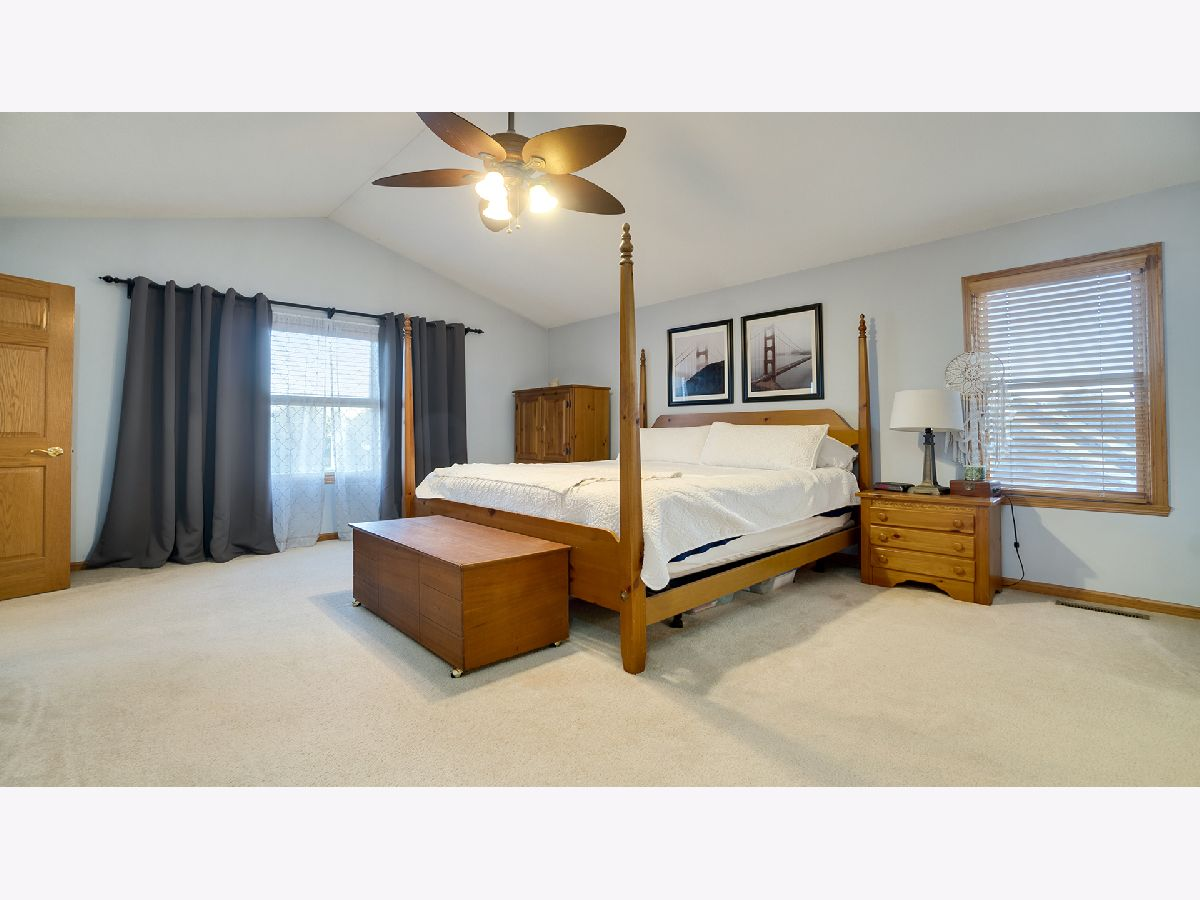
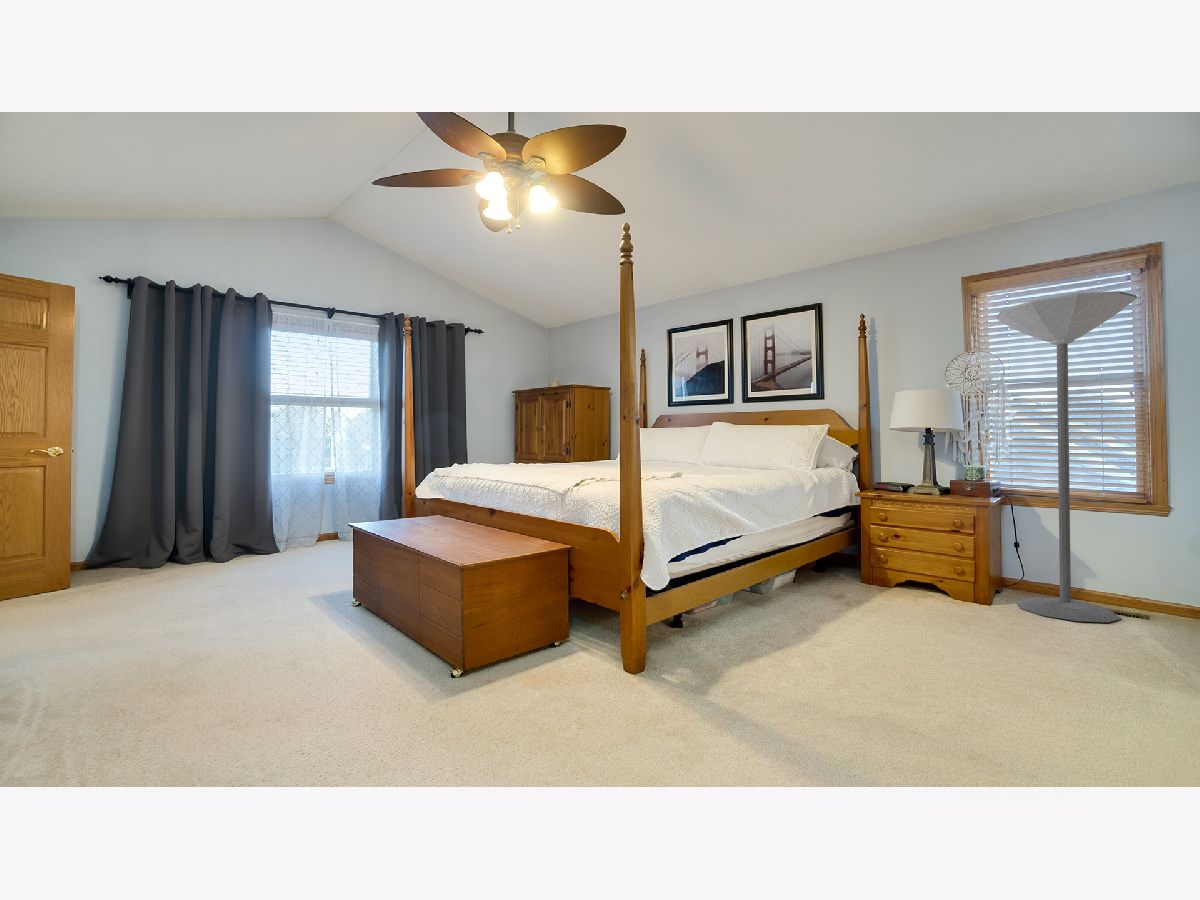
+ floor lamp [995,290,1138,623]
